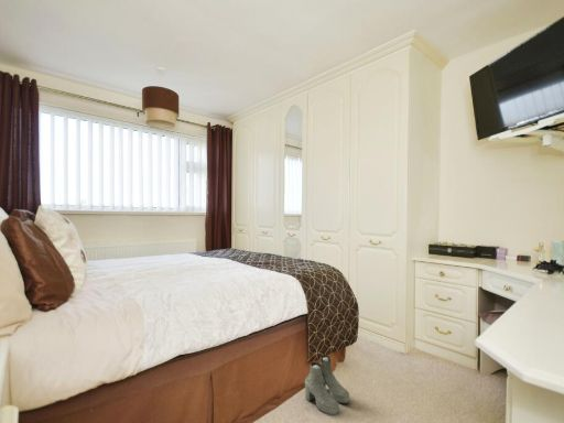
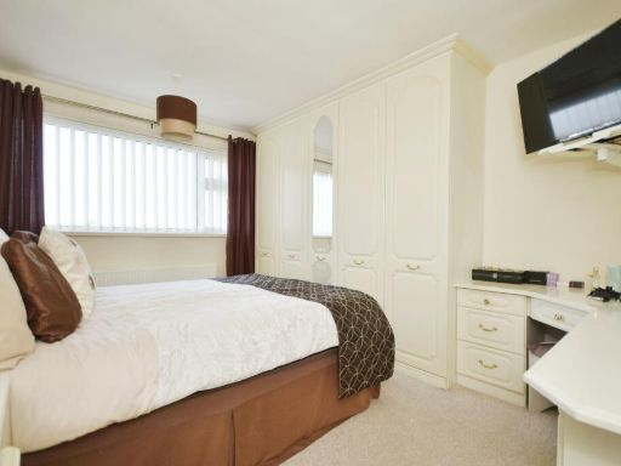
- boots [304,354,350,416]
